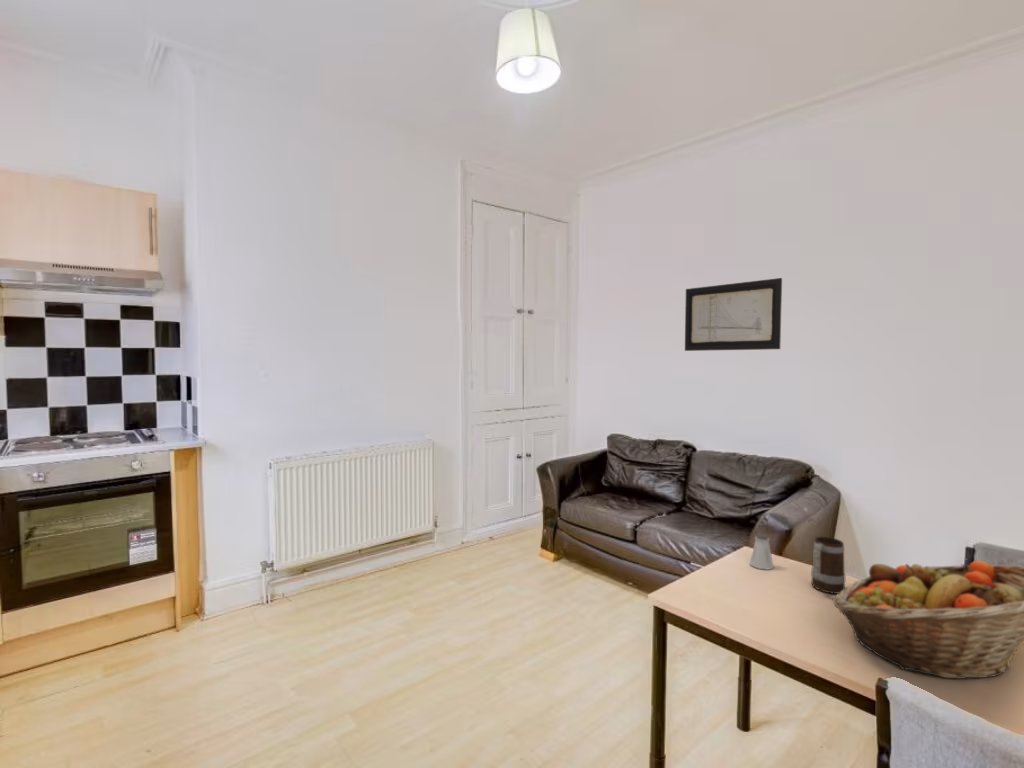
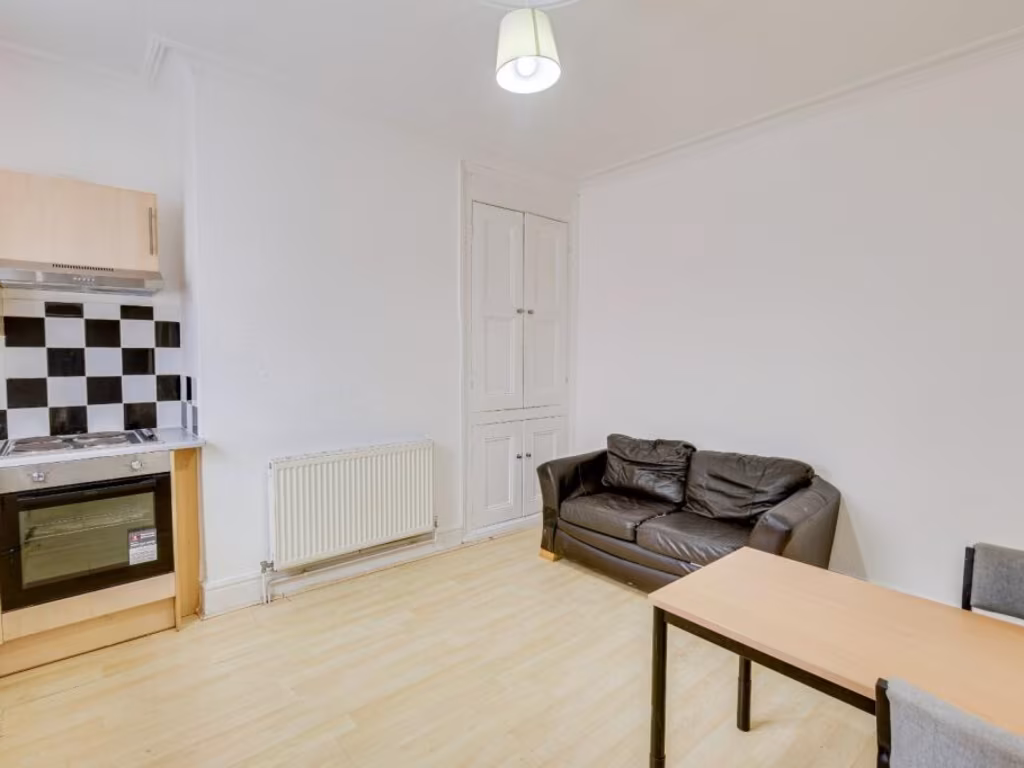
- saltshaker [749,533,775,571]
- fruit basket [832,560,1024,680]
- mug [810,536,846,595]
- wall art [684,277,783,352]
